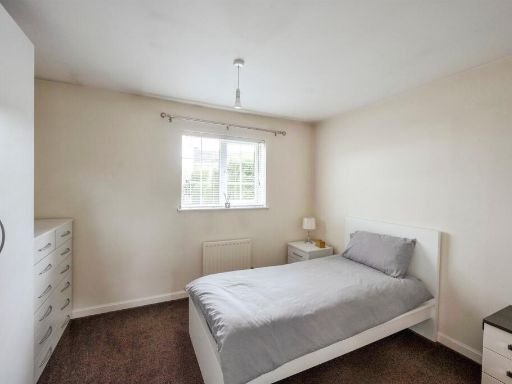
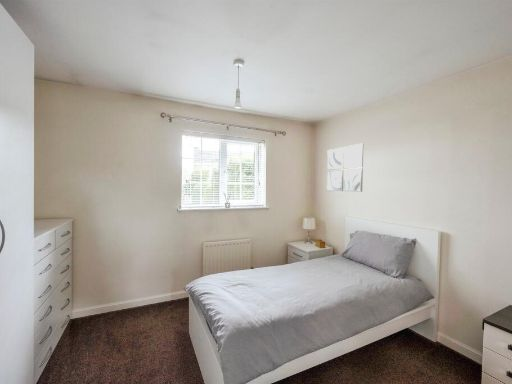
+ wall art [326,143,364,193]
